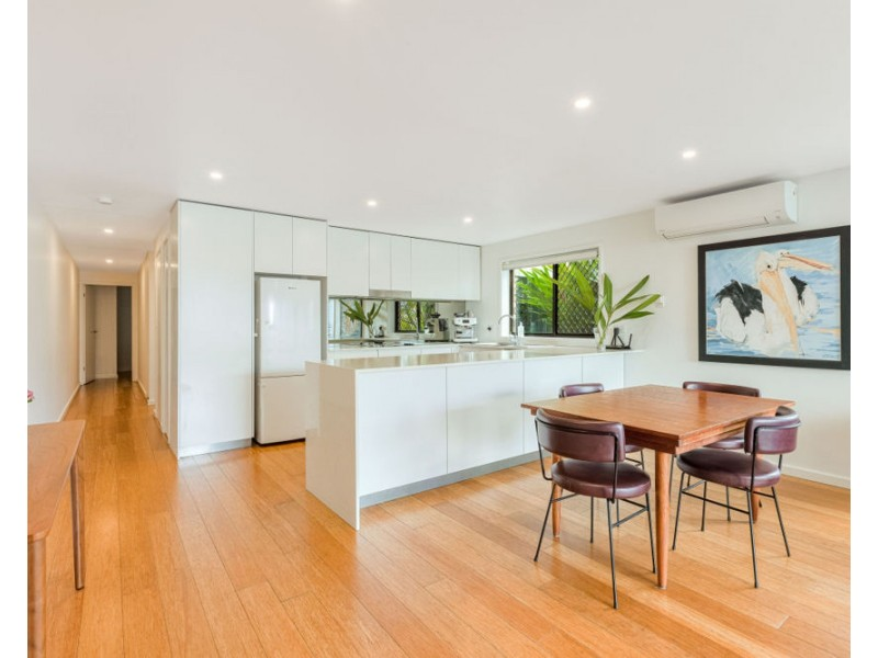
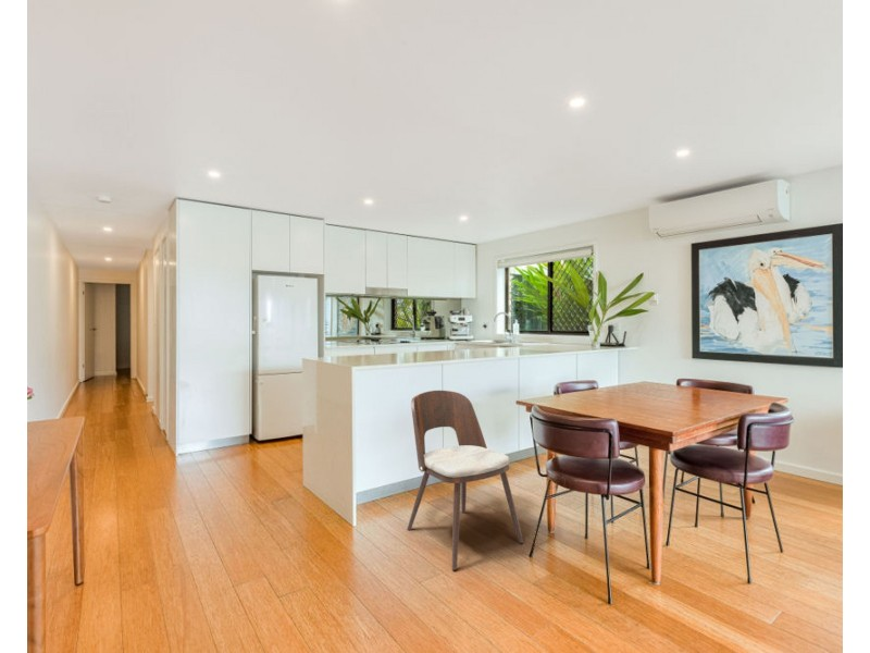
+ dining chair [406,390,524,570]
